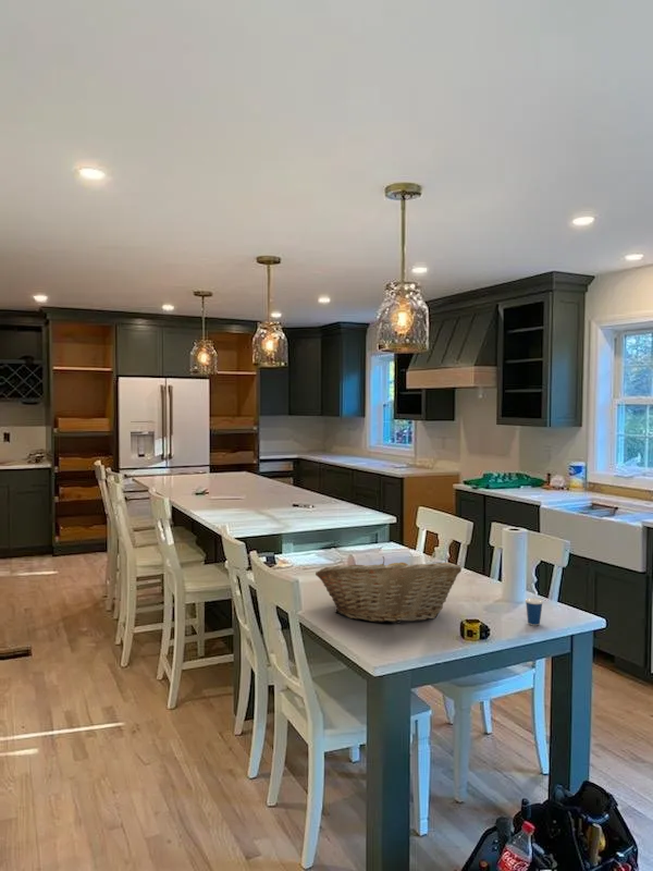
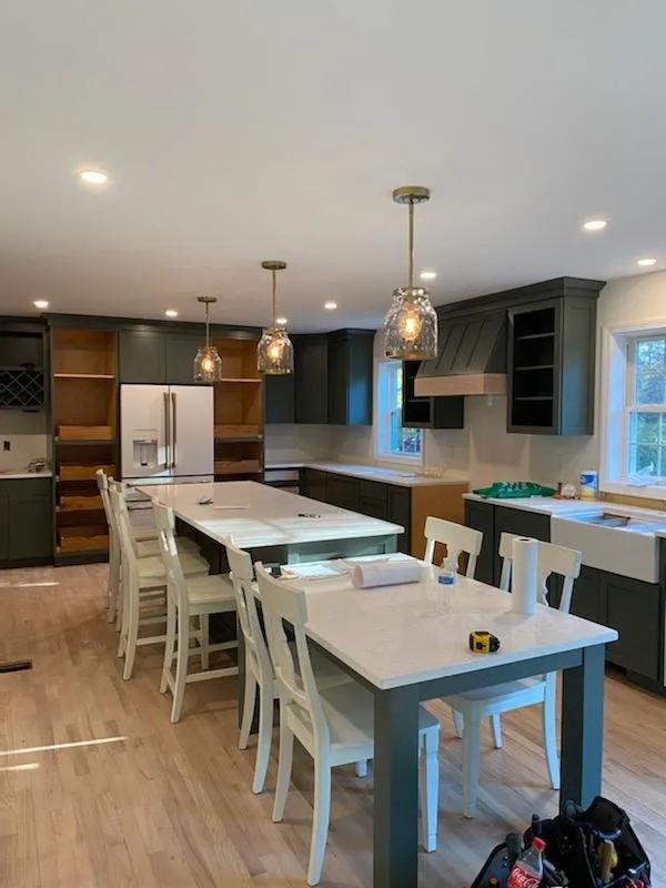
- fruit basket [315,555,463,624]
- cup [525,589,544,626]
